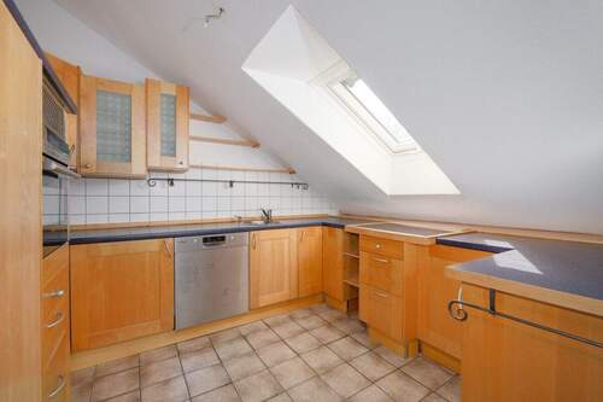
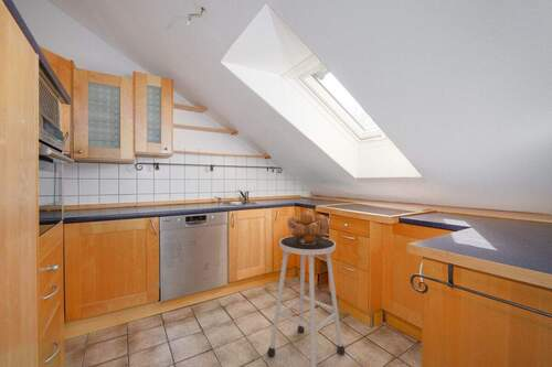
+ fruit basket [286,209,330,245]
+ stool [266,235,346,367]
